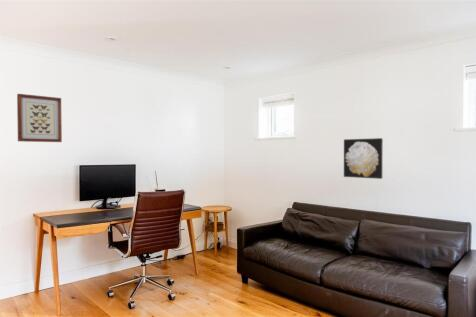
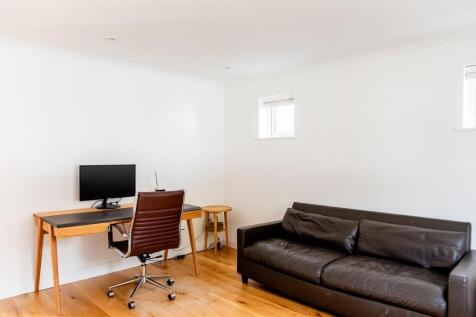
- wall art [16,93,63,143]
- wall art [343,137,384,180]
